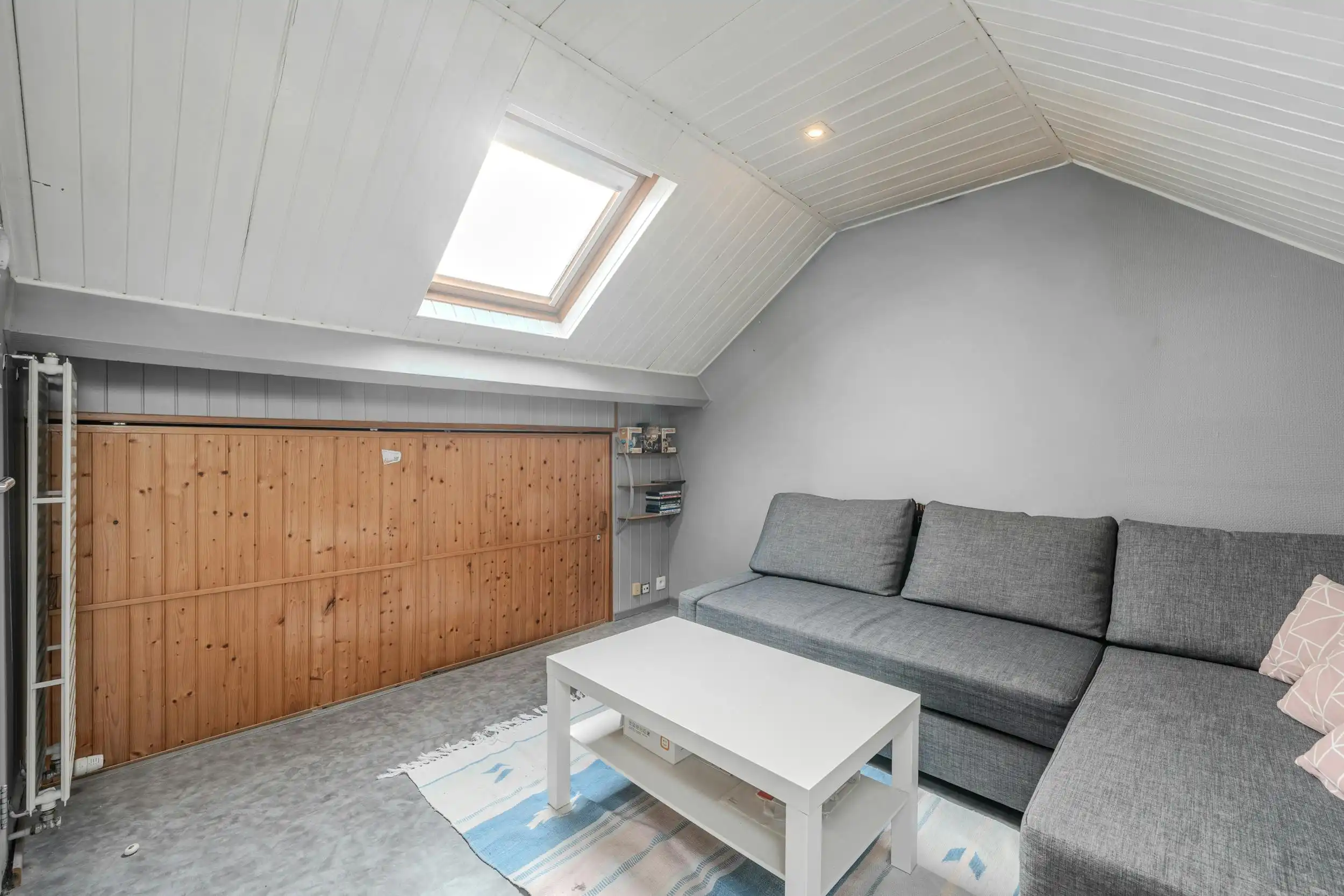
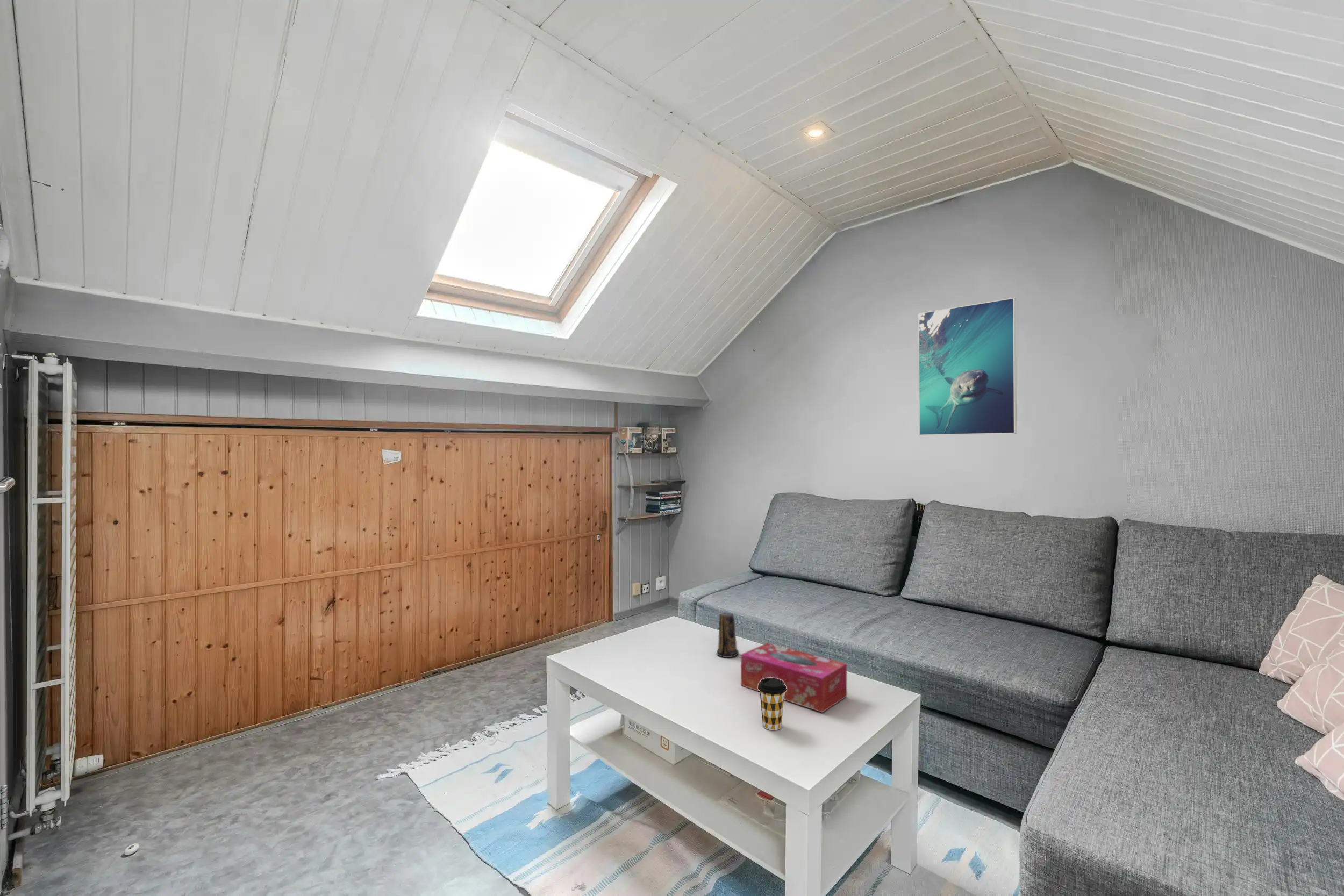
+ coffee cup [758,678,787,730]
+ tissue box [740,642,848,713]
+ candle [716,612,739,658]
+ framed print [918,297,1017,436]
